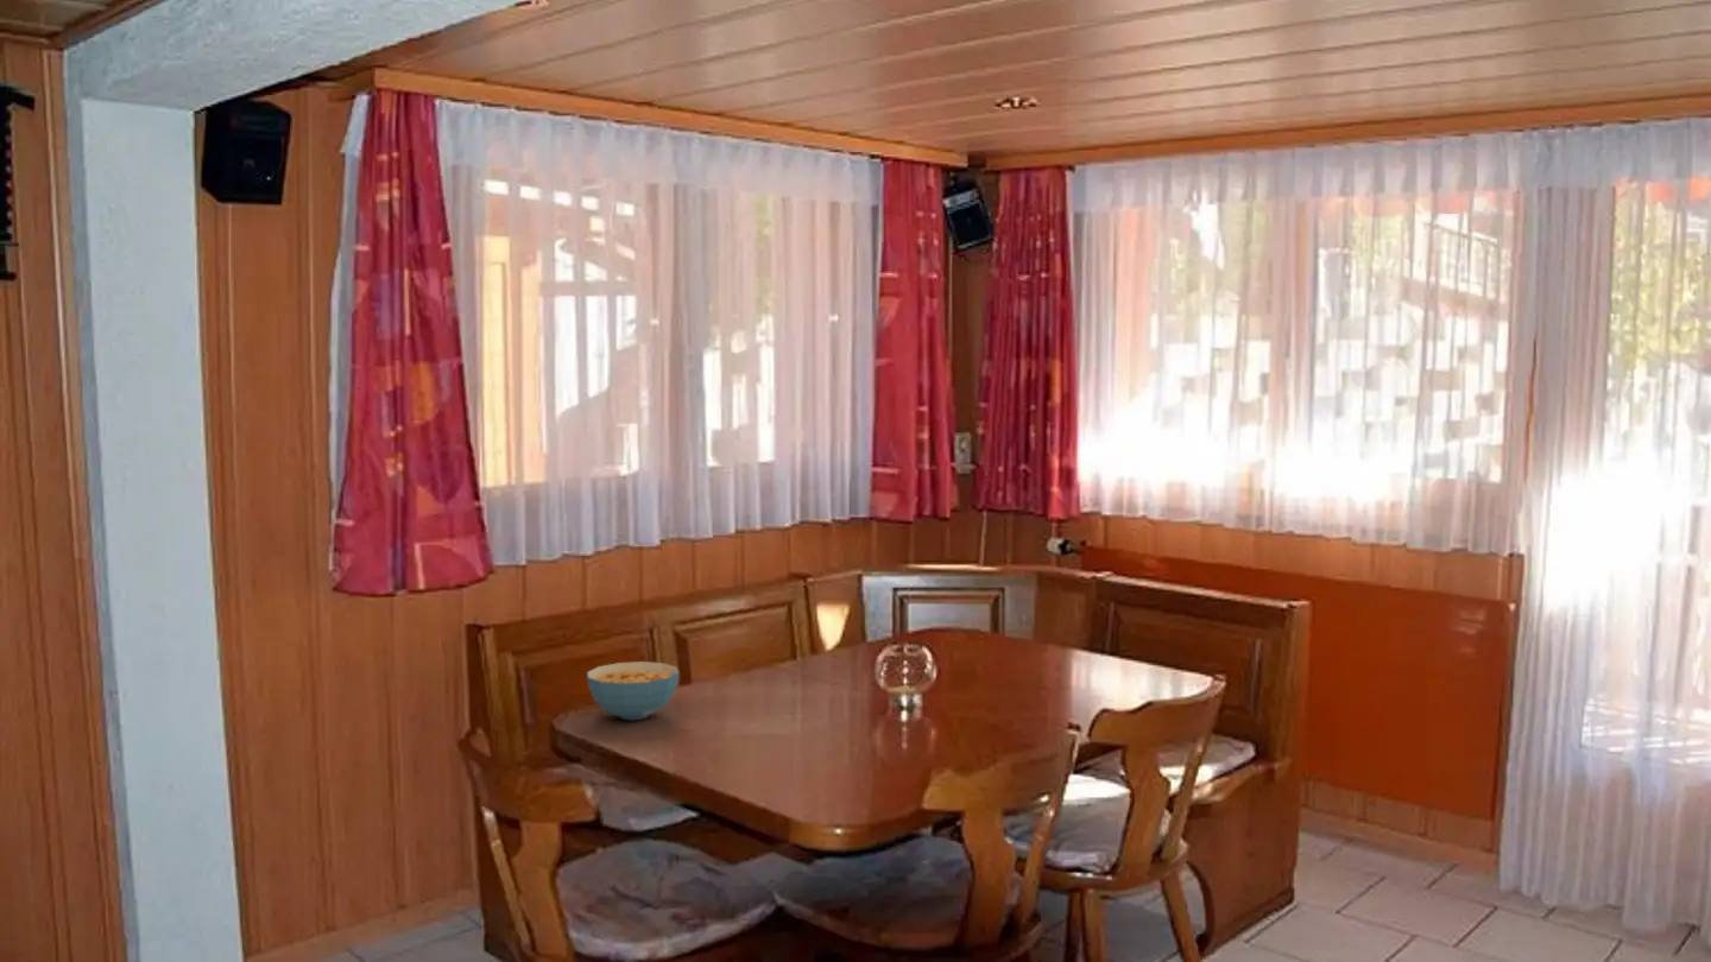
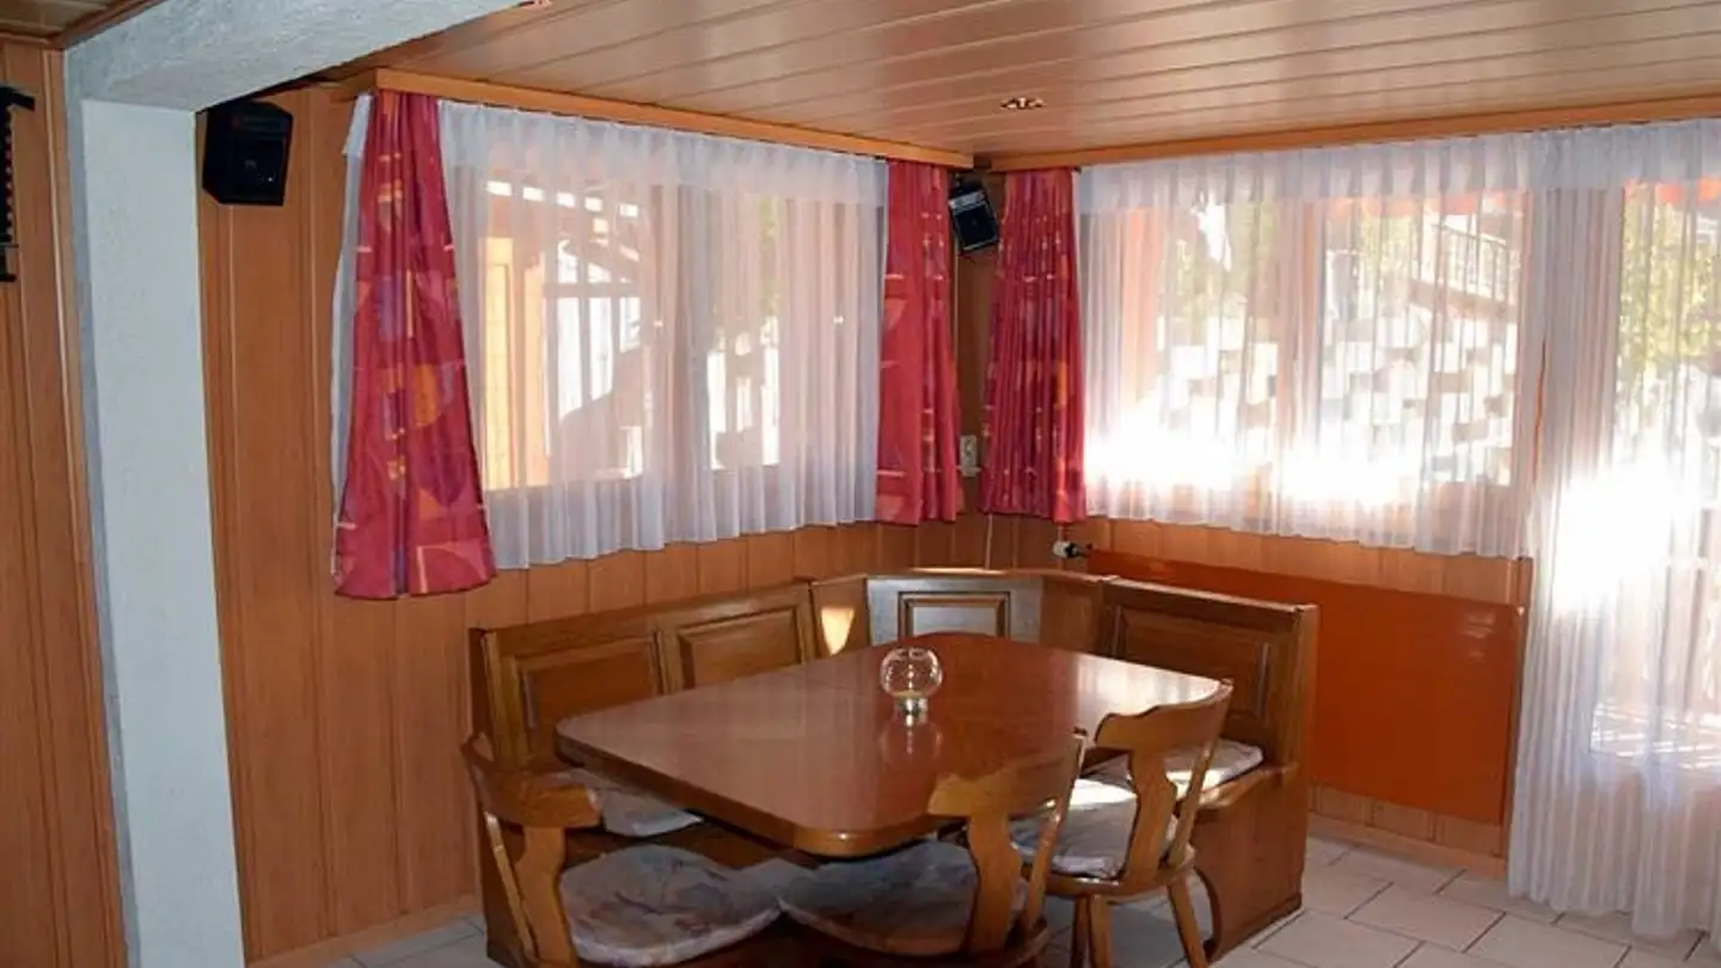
- cereal bowl [586,660,680,721]
